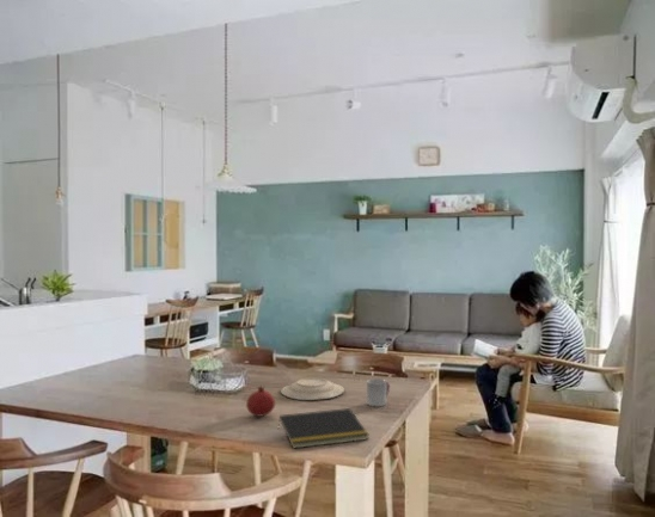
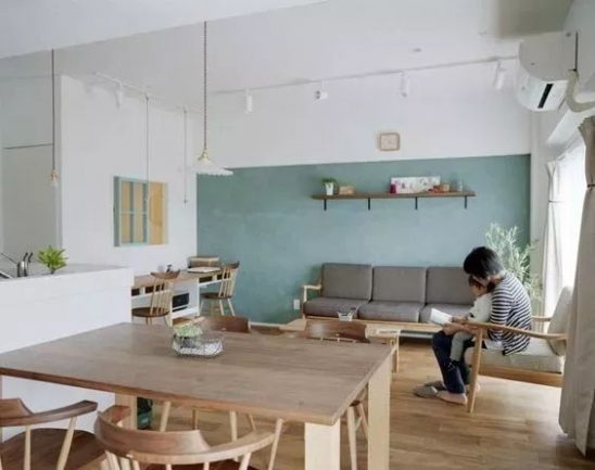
- cup [366,377,391,407]
- plate [280,377,345,401]
- fruit [245,384,276,418]
- notepad [276,407,371,450]
